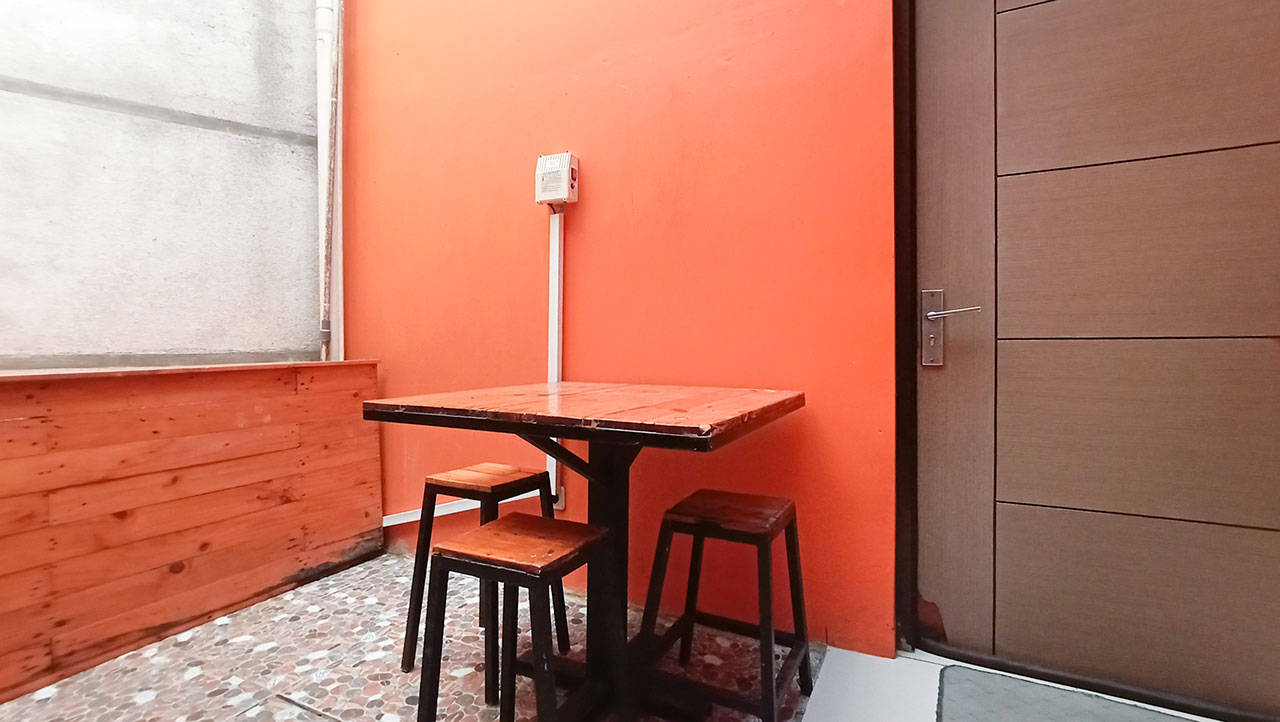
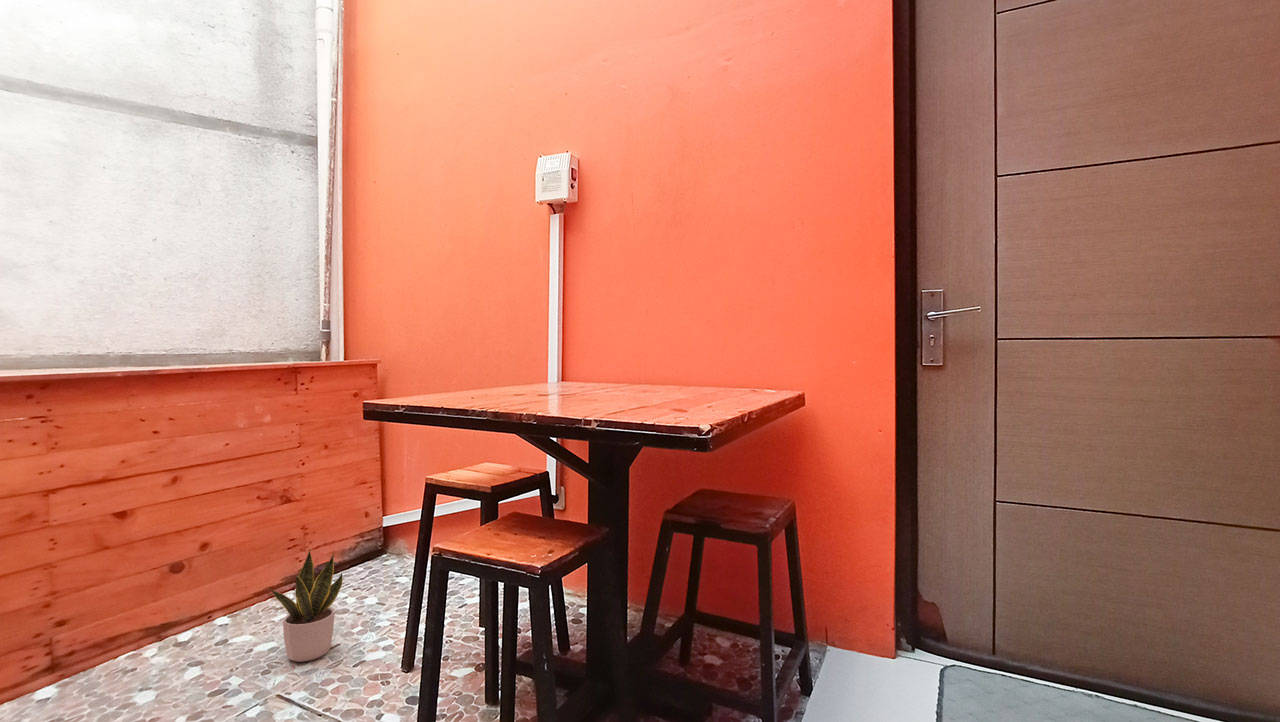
+ potted plant [269,547,344,663]
